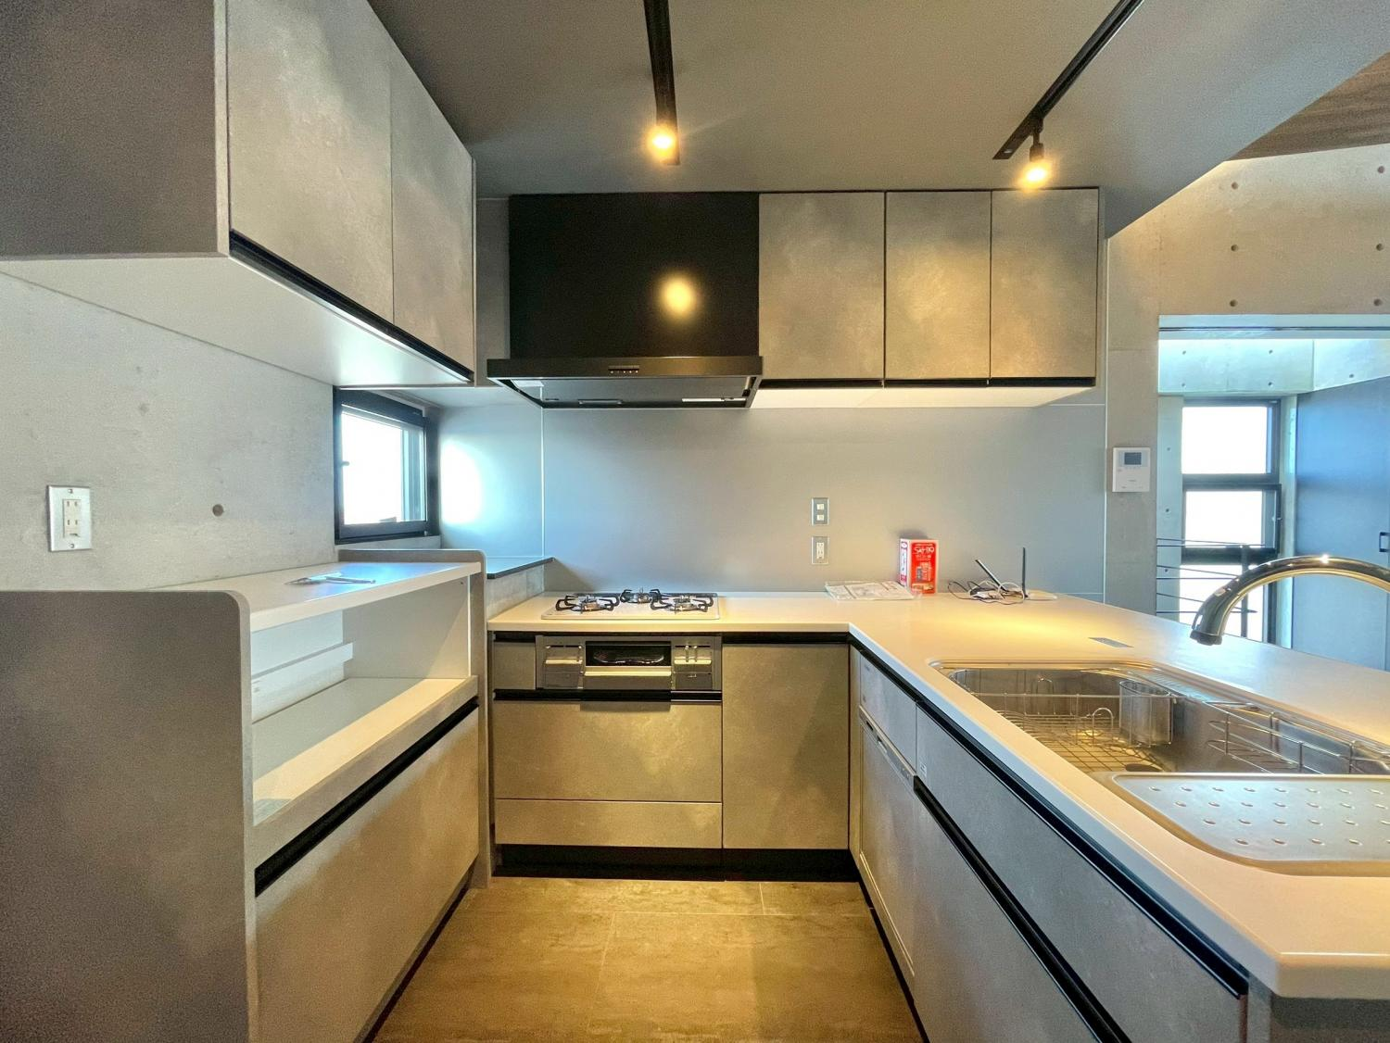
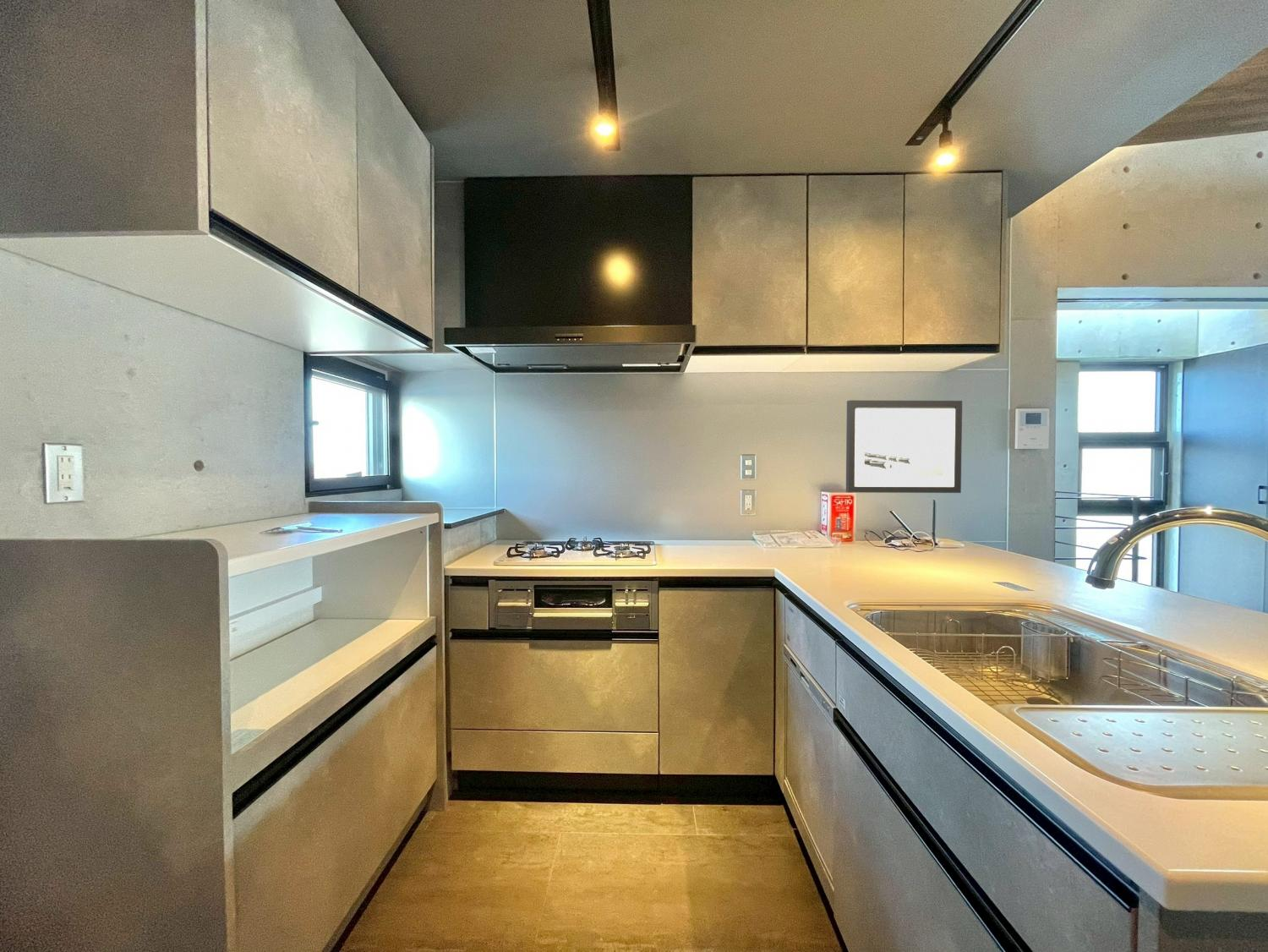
+ wall art [845,399,963,494]
